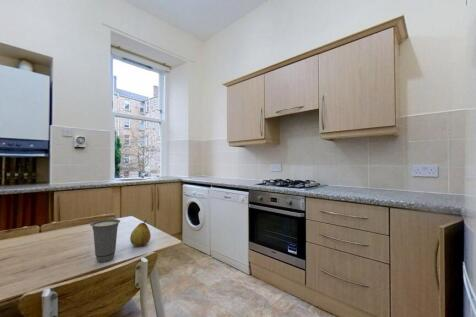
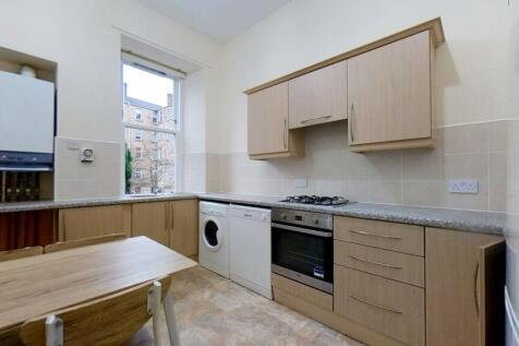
- cup [89,218,121,263]
- fruit [129,219,152,247]
